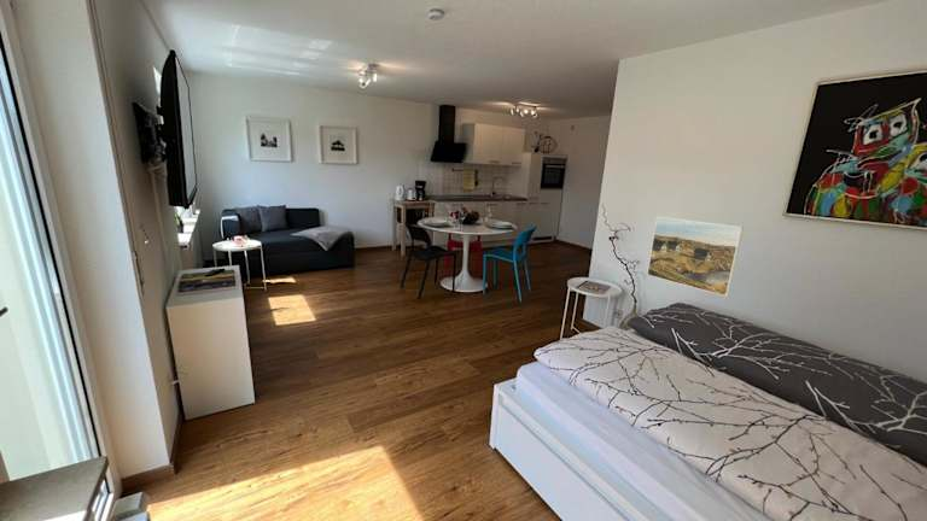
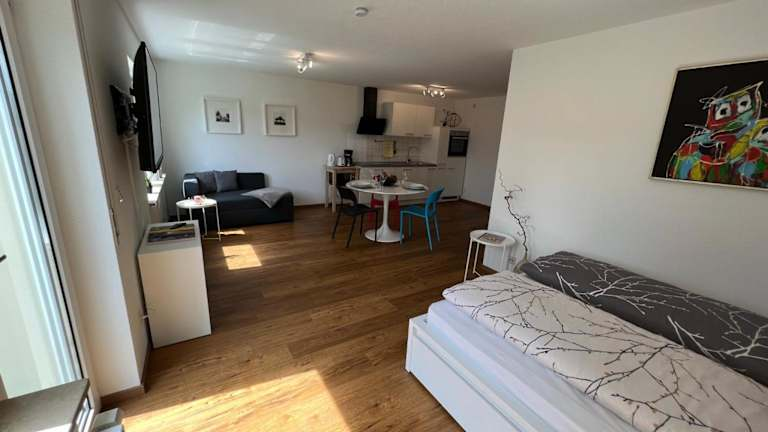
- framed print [646,216,745,298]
